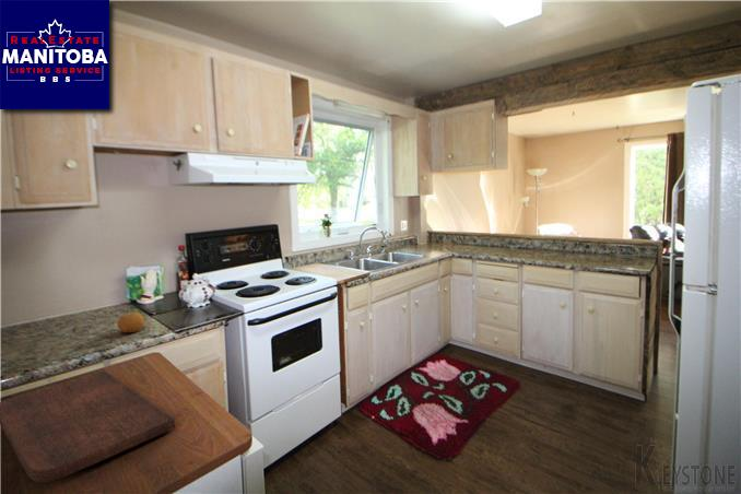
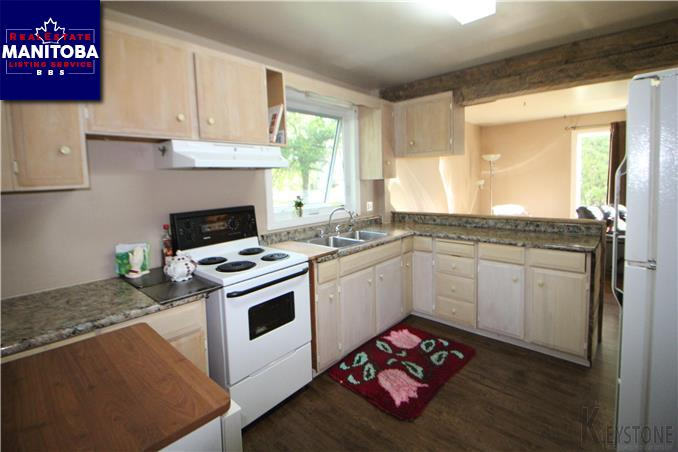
- cutting board [0,369,176,483]
- fruit [117,310,145,333]
